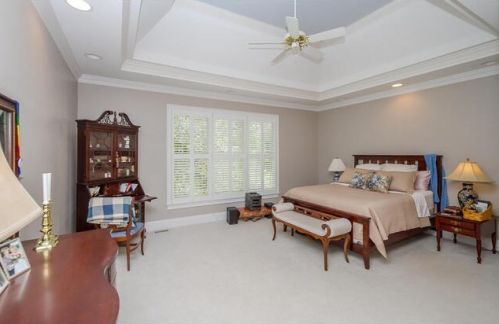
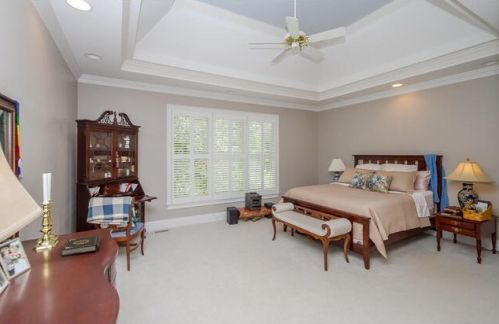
+ book [61,235,101,257]
